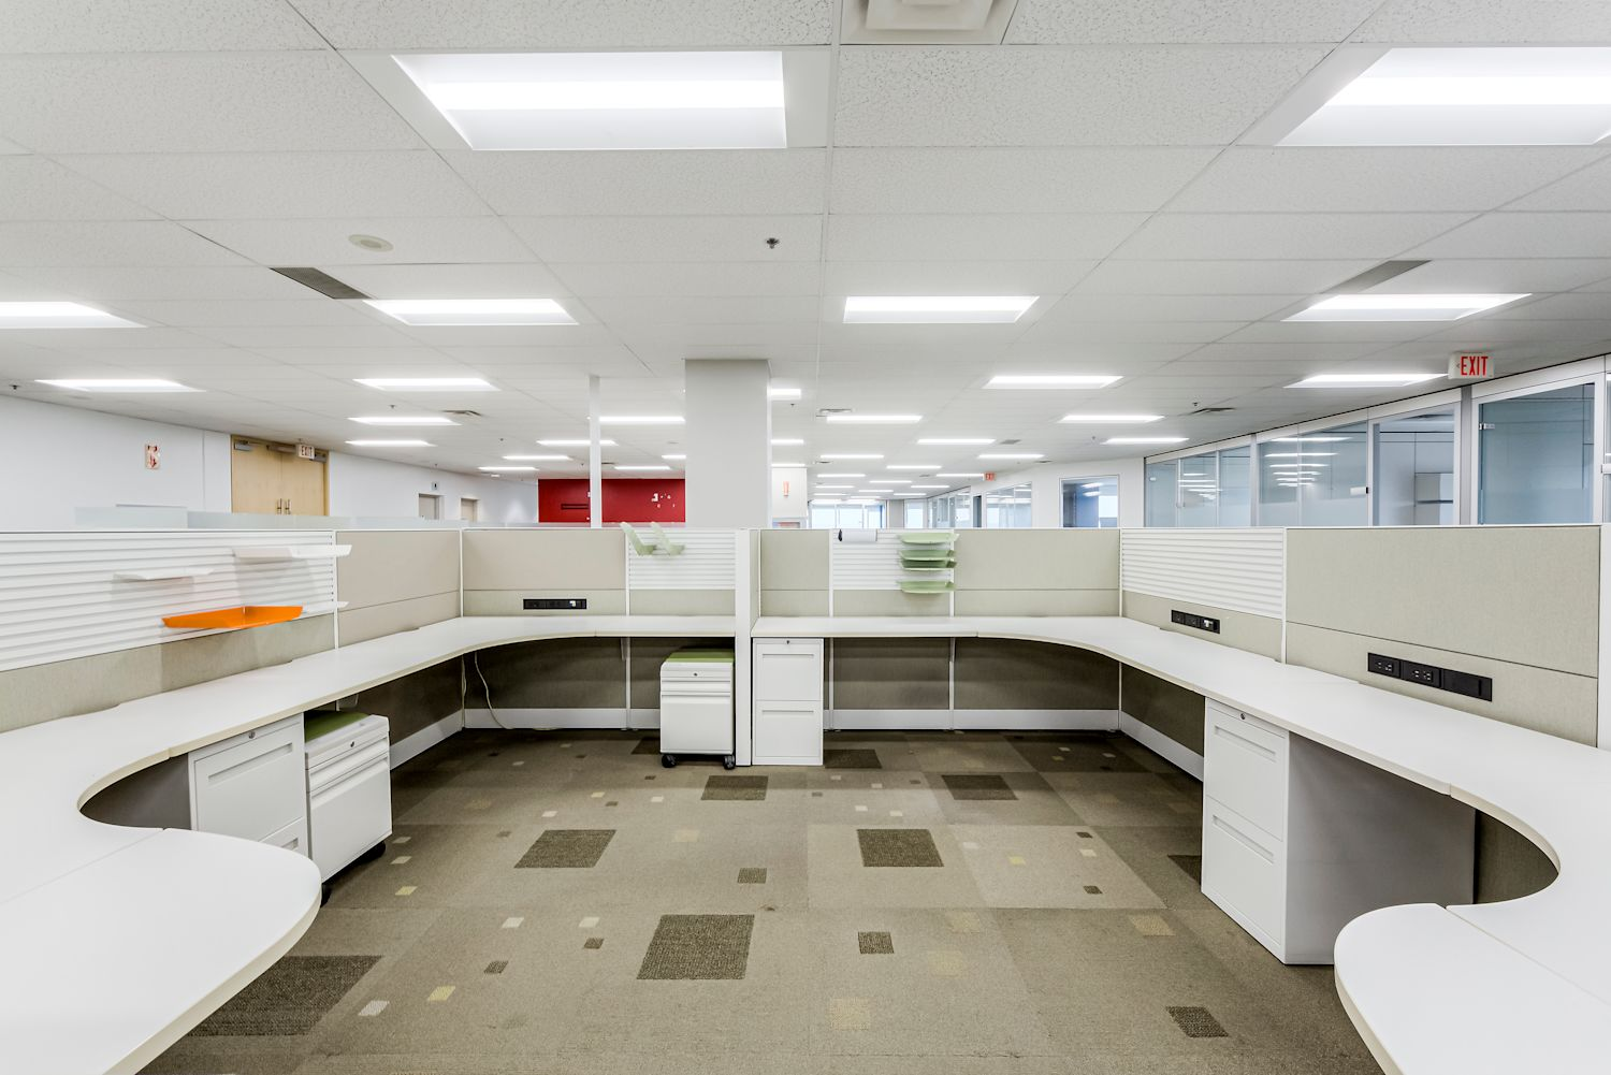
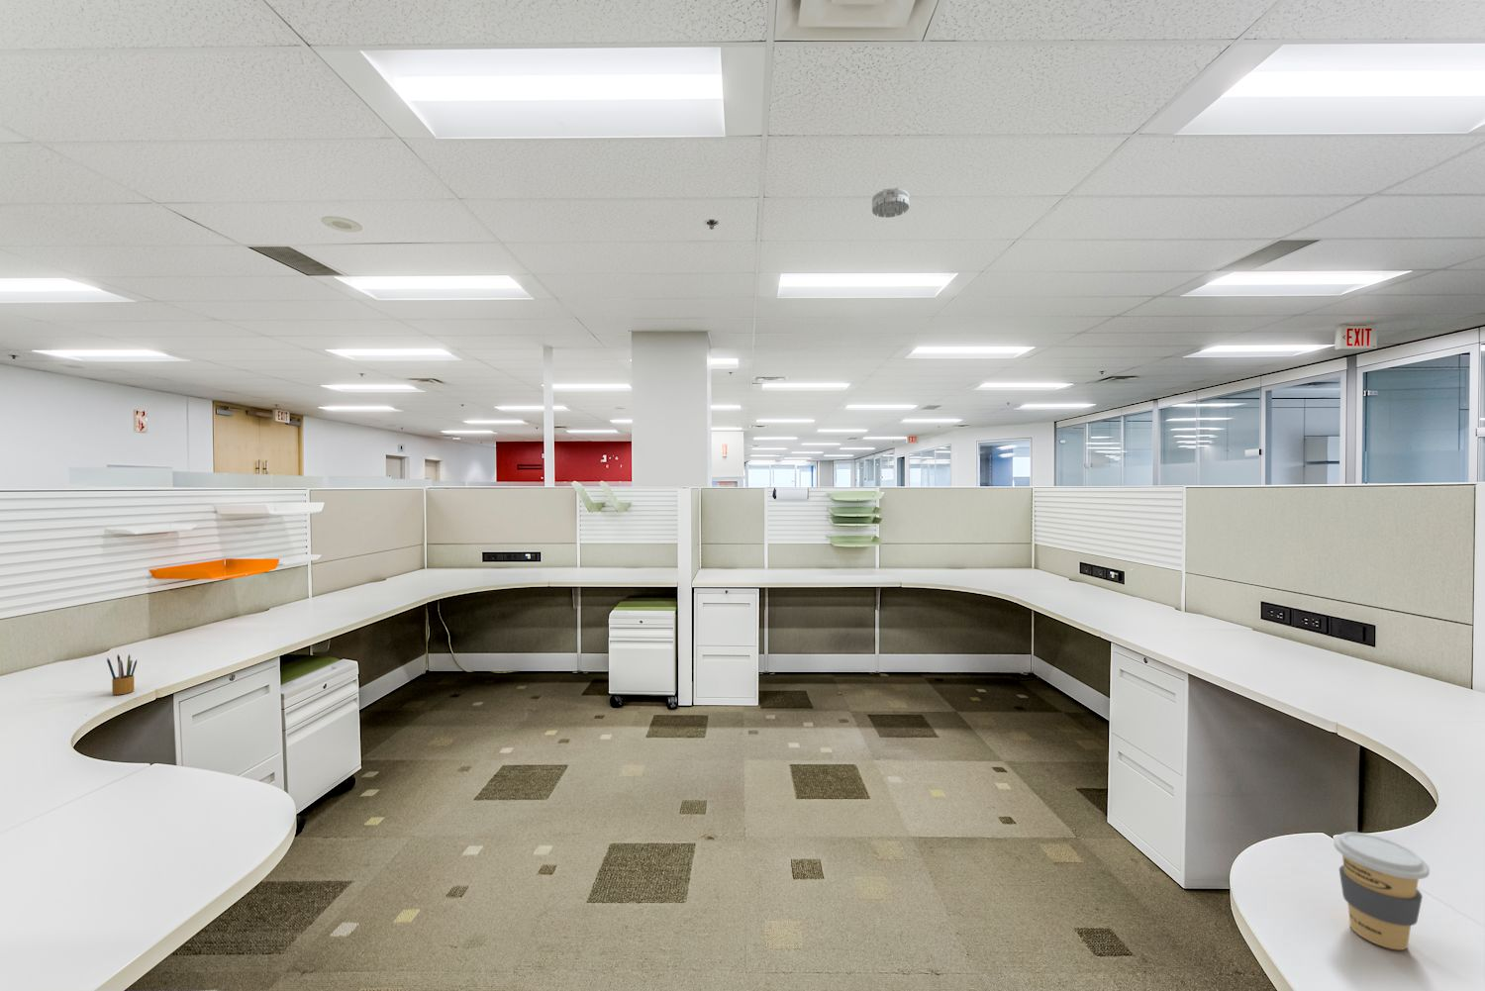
+ pencil box [106,654,137,696]
+ coffee cup [1332,832,1431,950]
+ smoke detector [871,187,910,219]
